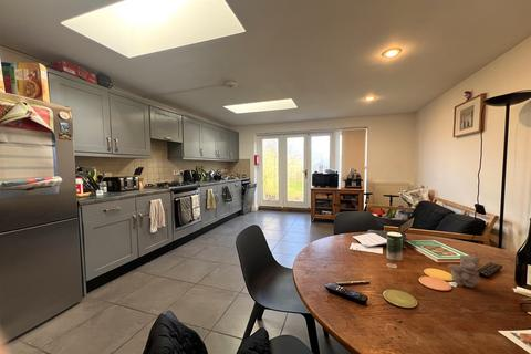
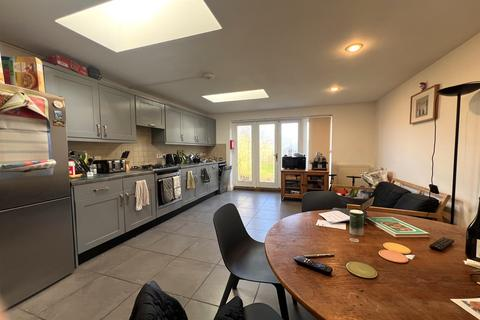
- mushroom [447,254,485,288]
